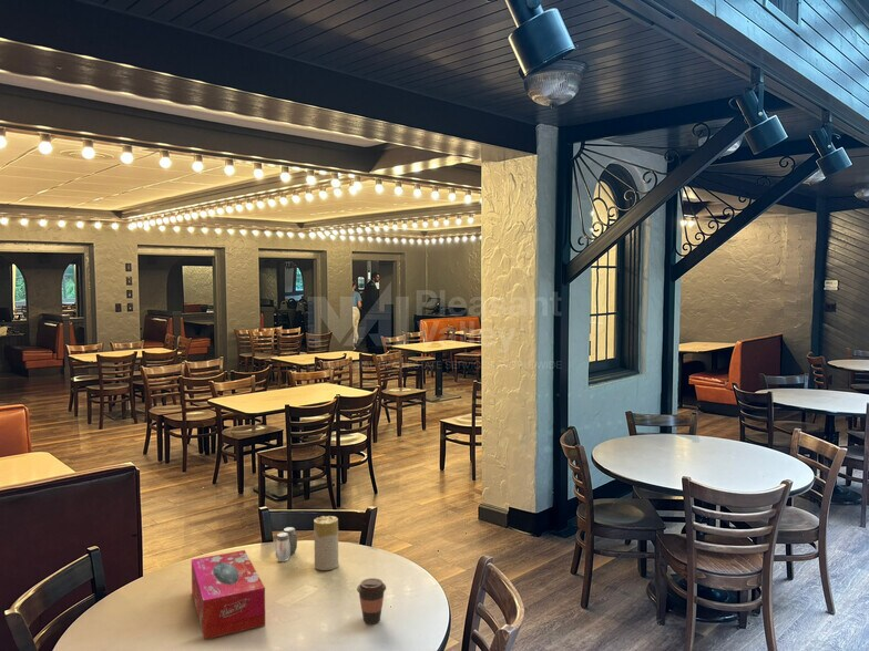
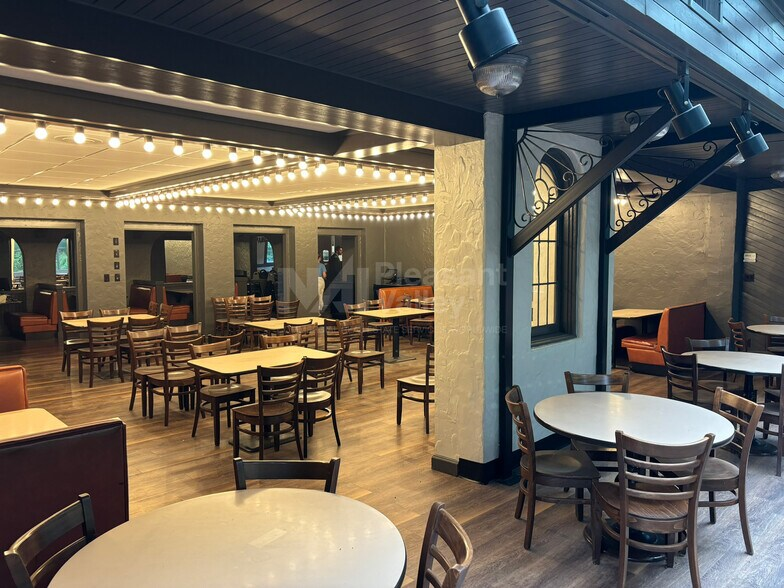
- tissue box [191,549,266,641]
- coffee cup [356,577,387,626]
- candle [313,515,339,571]
- salt and pepper shaker [275,526,298,562]
